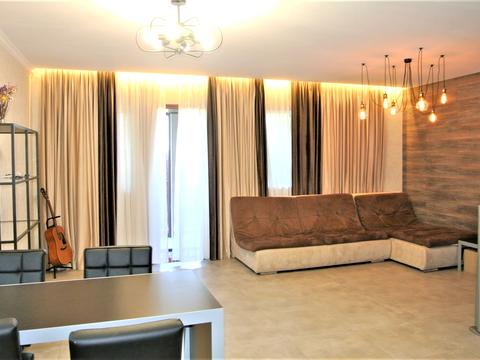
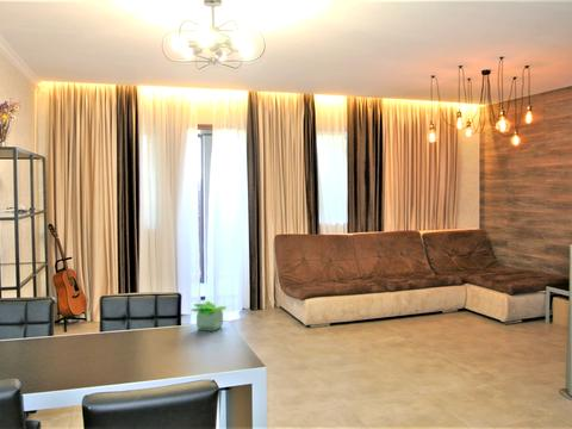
+ potted plant [189,299,228,332]
